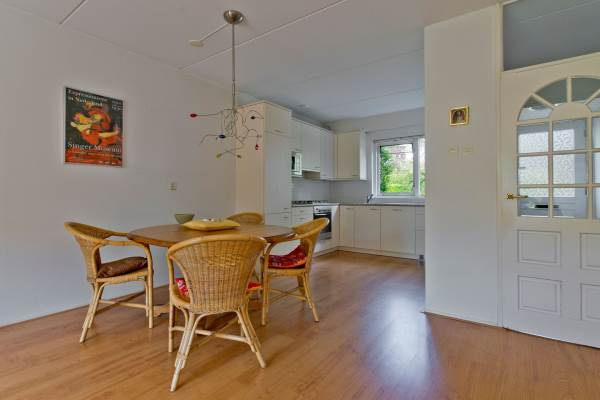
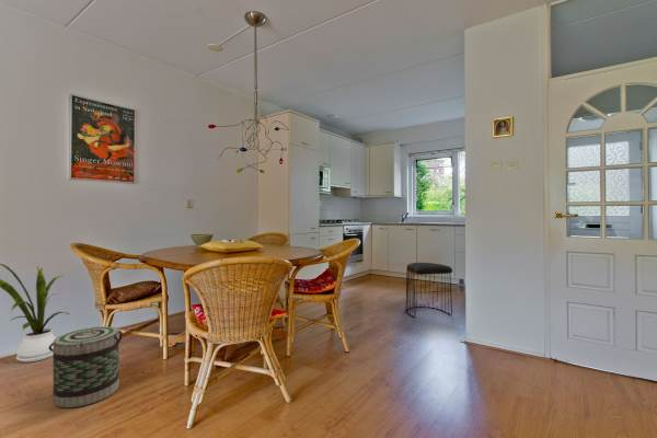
+ stool [404,262,453,319]
+ basket [49,325,124,408]
+ house plant [0,263,70,364]
